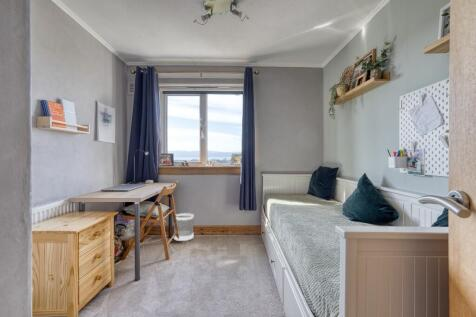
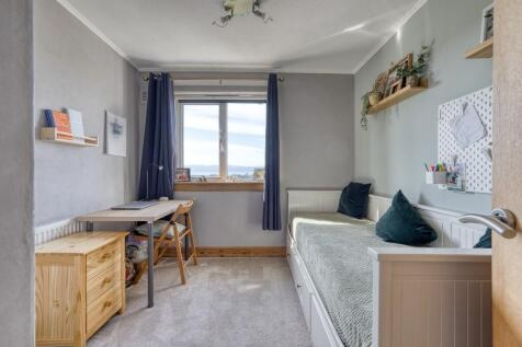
- wastebasket [173,212,195,242]
